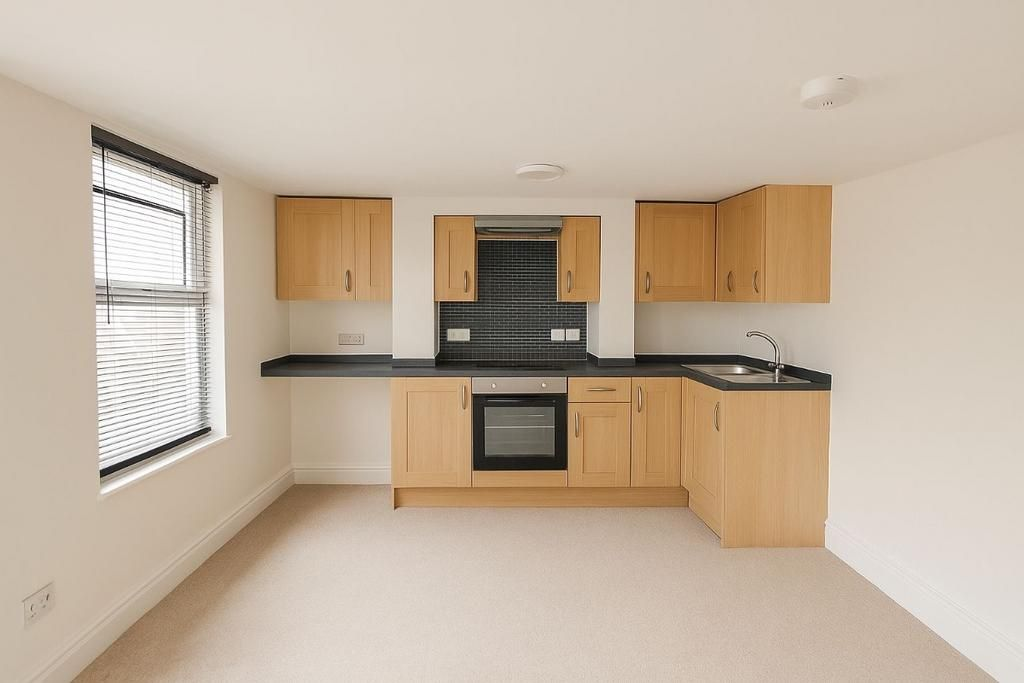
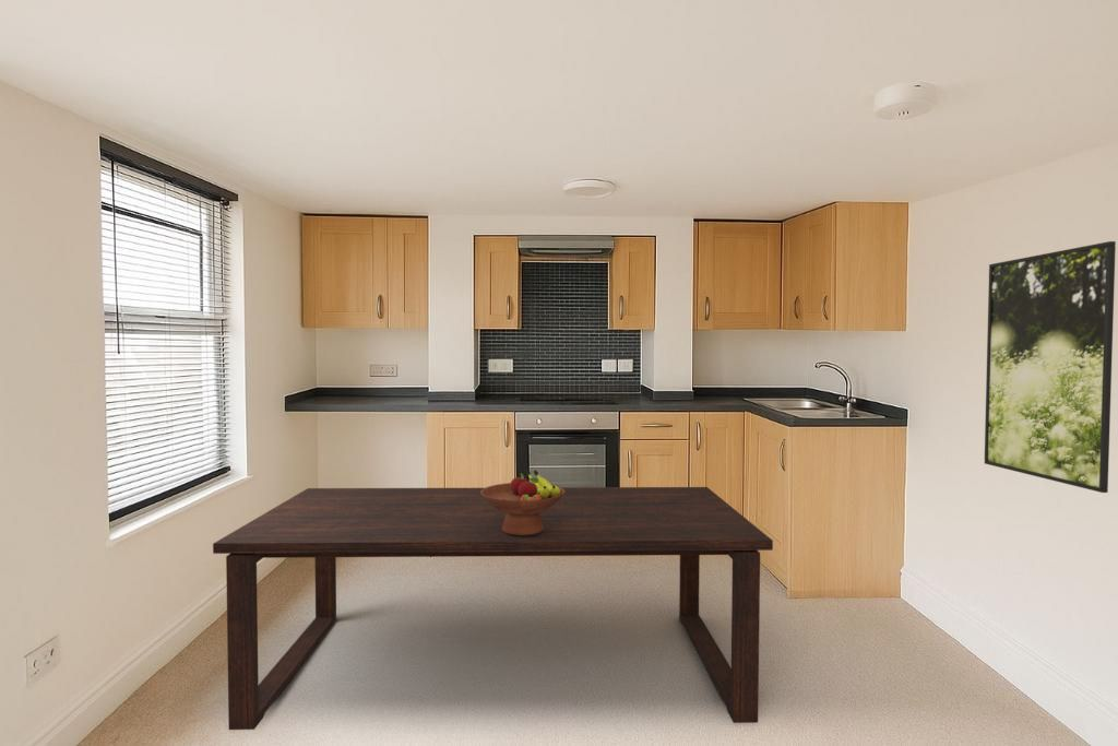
+ dining table [212,486,774,731]
+ fruit bowl [480,469,566,536]
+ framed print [984,240,1117,494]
